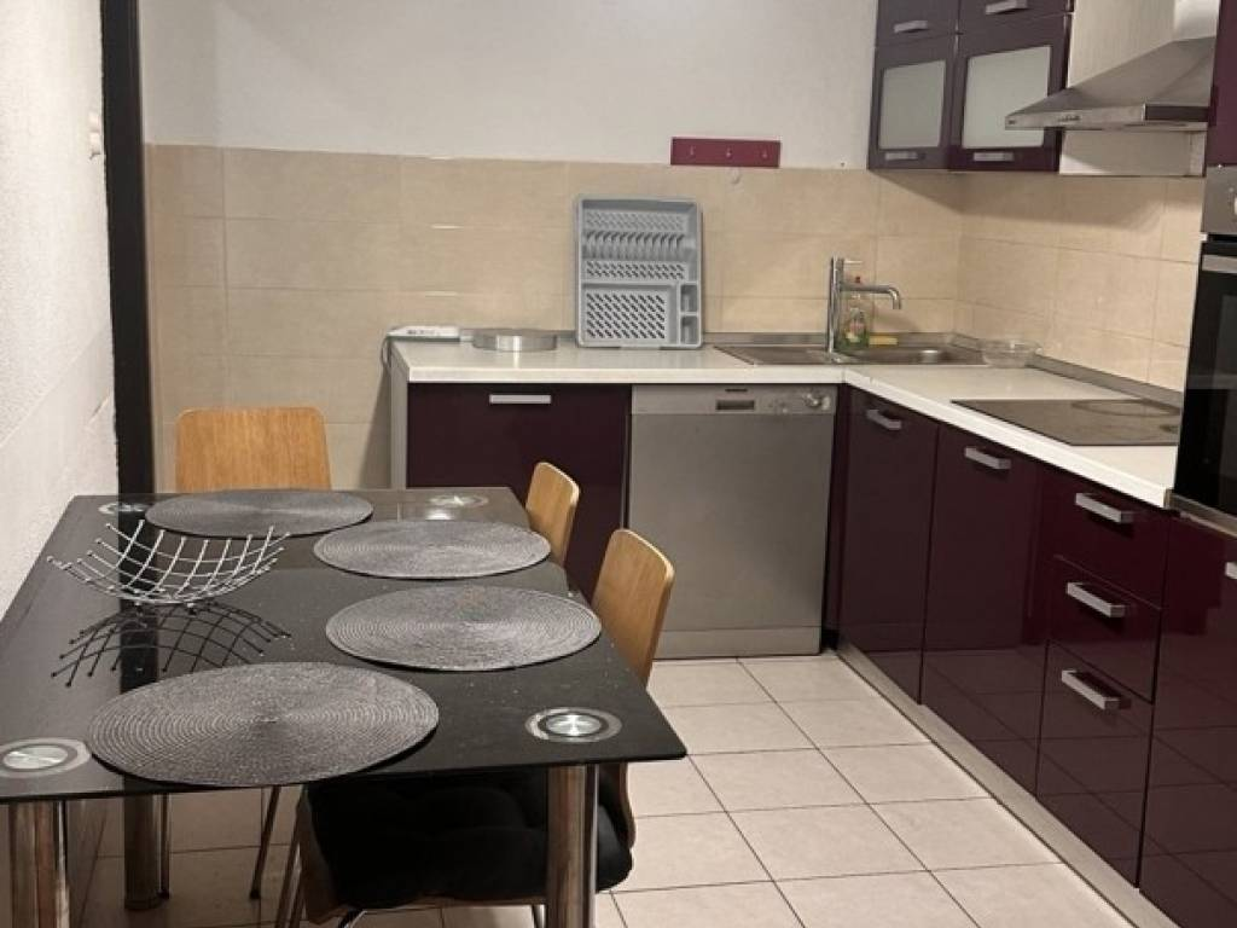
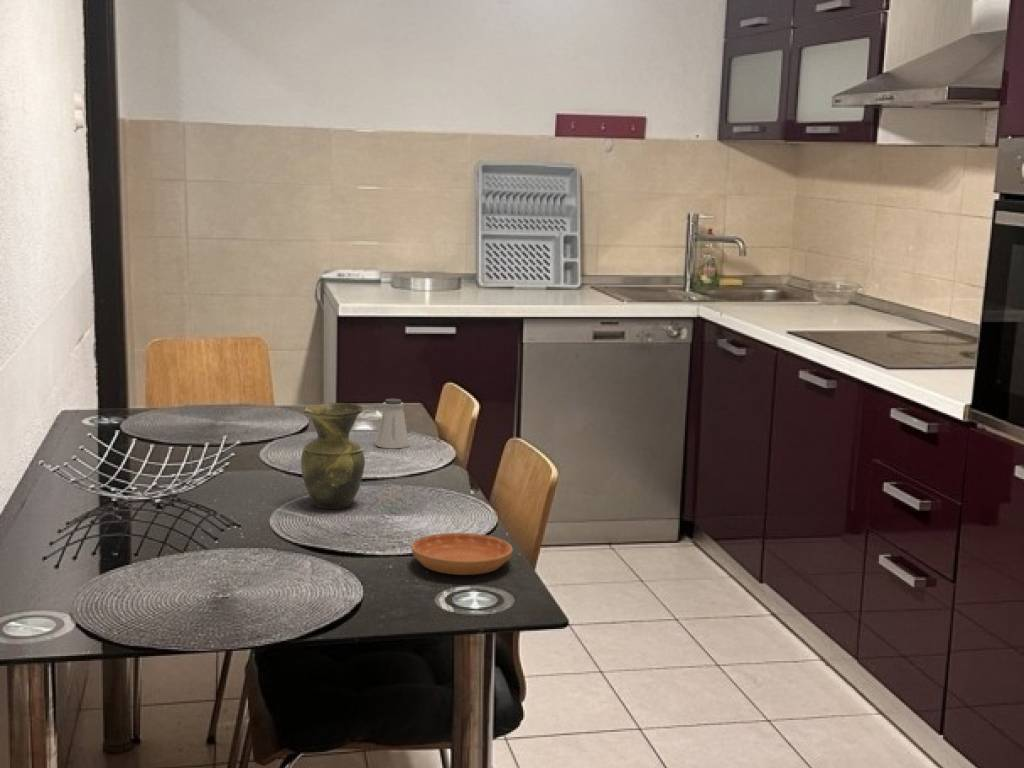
+ vase [300,402,366,510]
+ saltshaker [375,398,410,449]
+ saucer [410,532,514,576]
